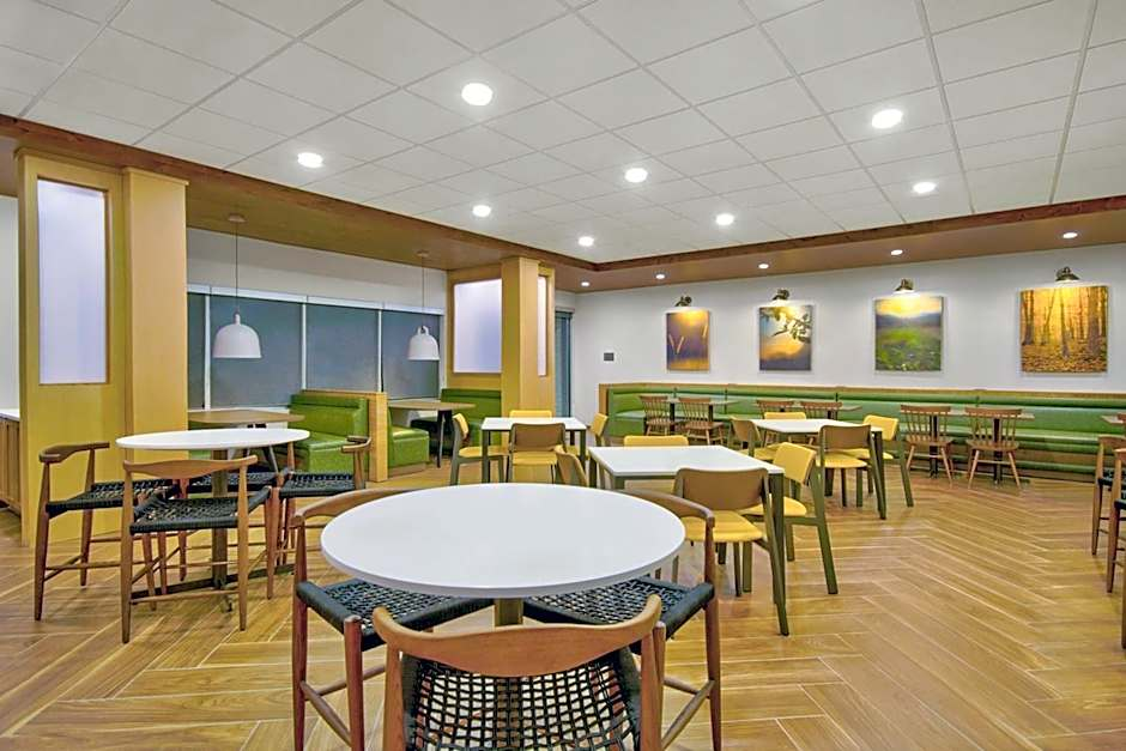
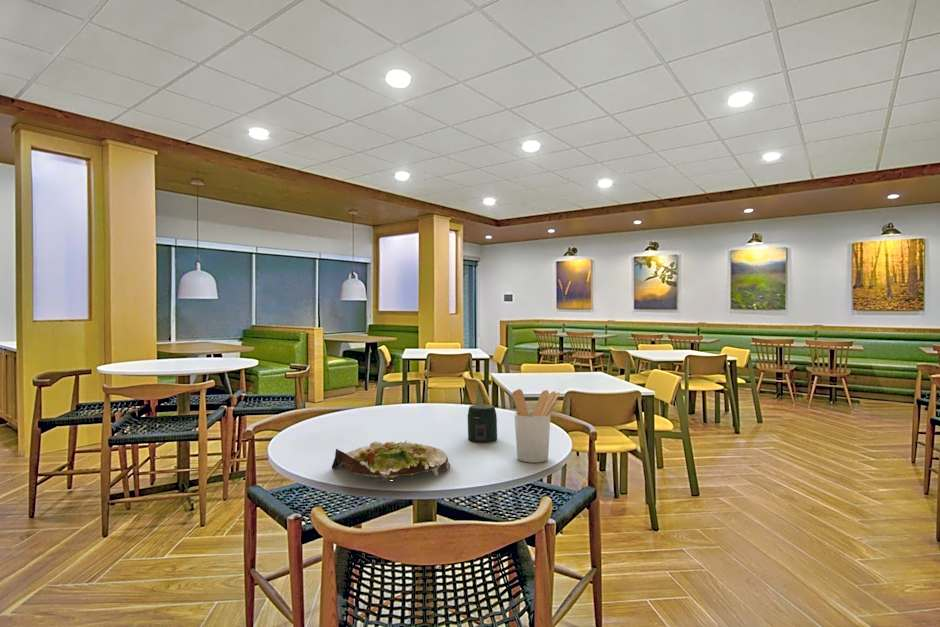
+ salad plate [331,439,451,482]
+ jar [467,403,498,443]
+ utensil holder [511,388,561,463]
